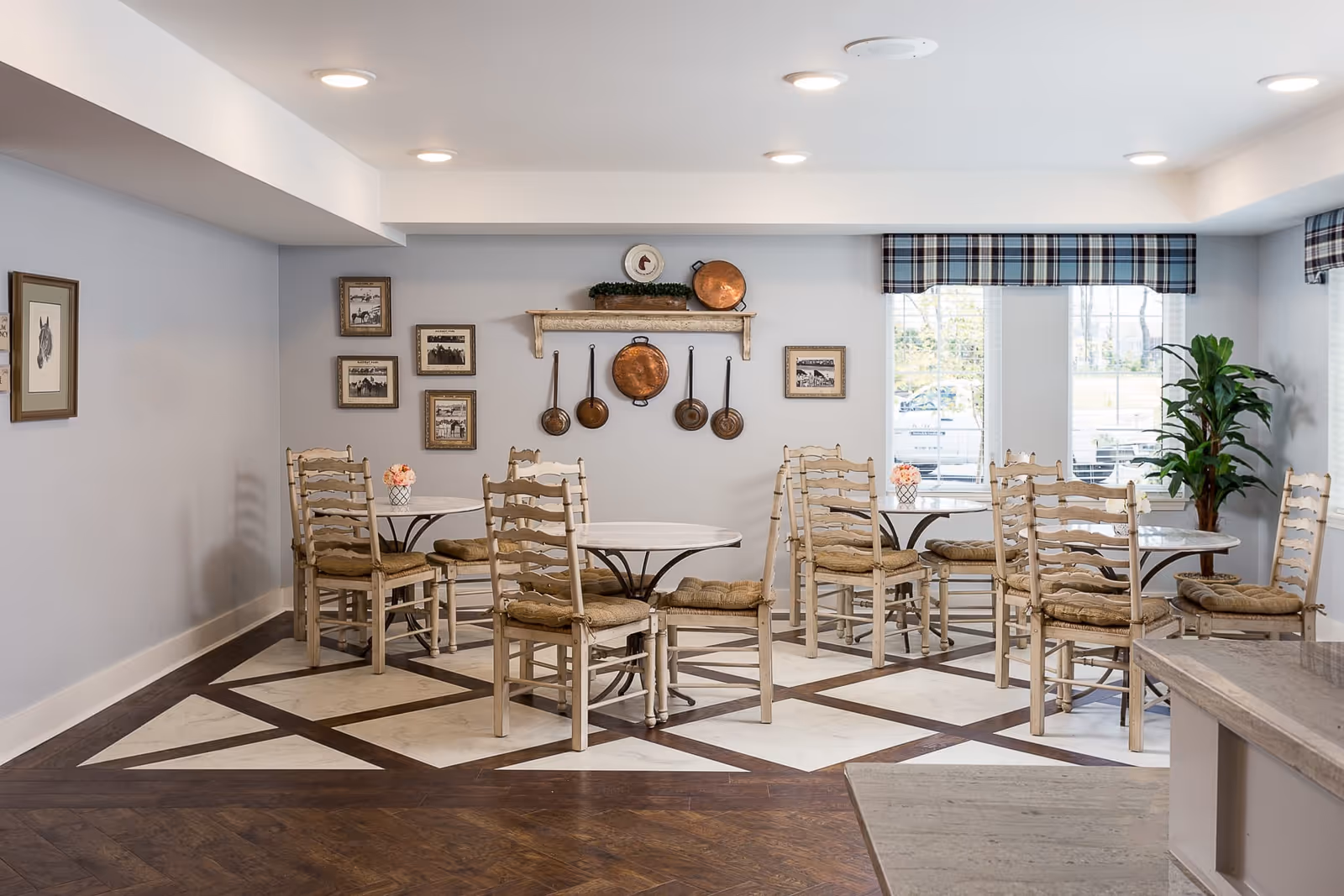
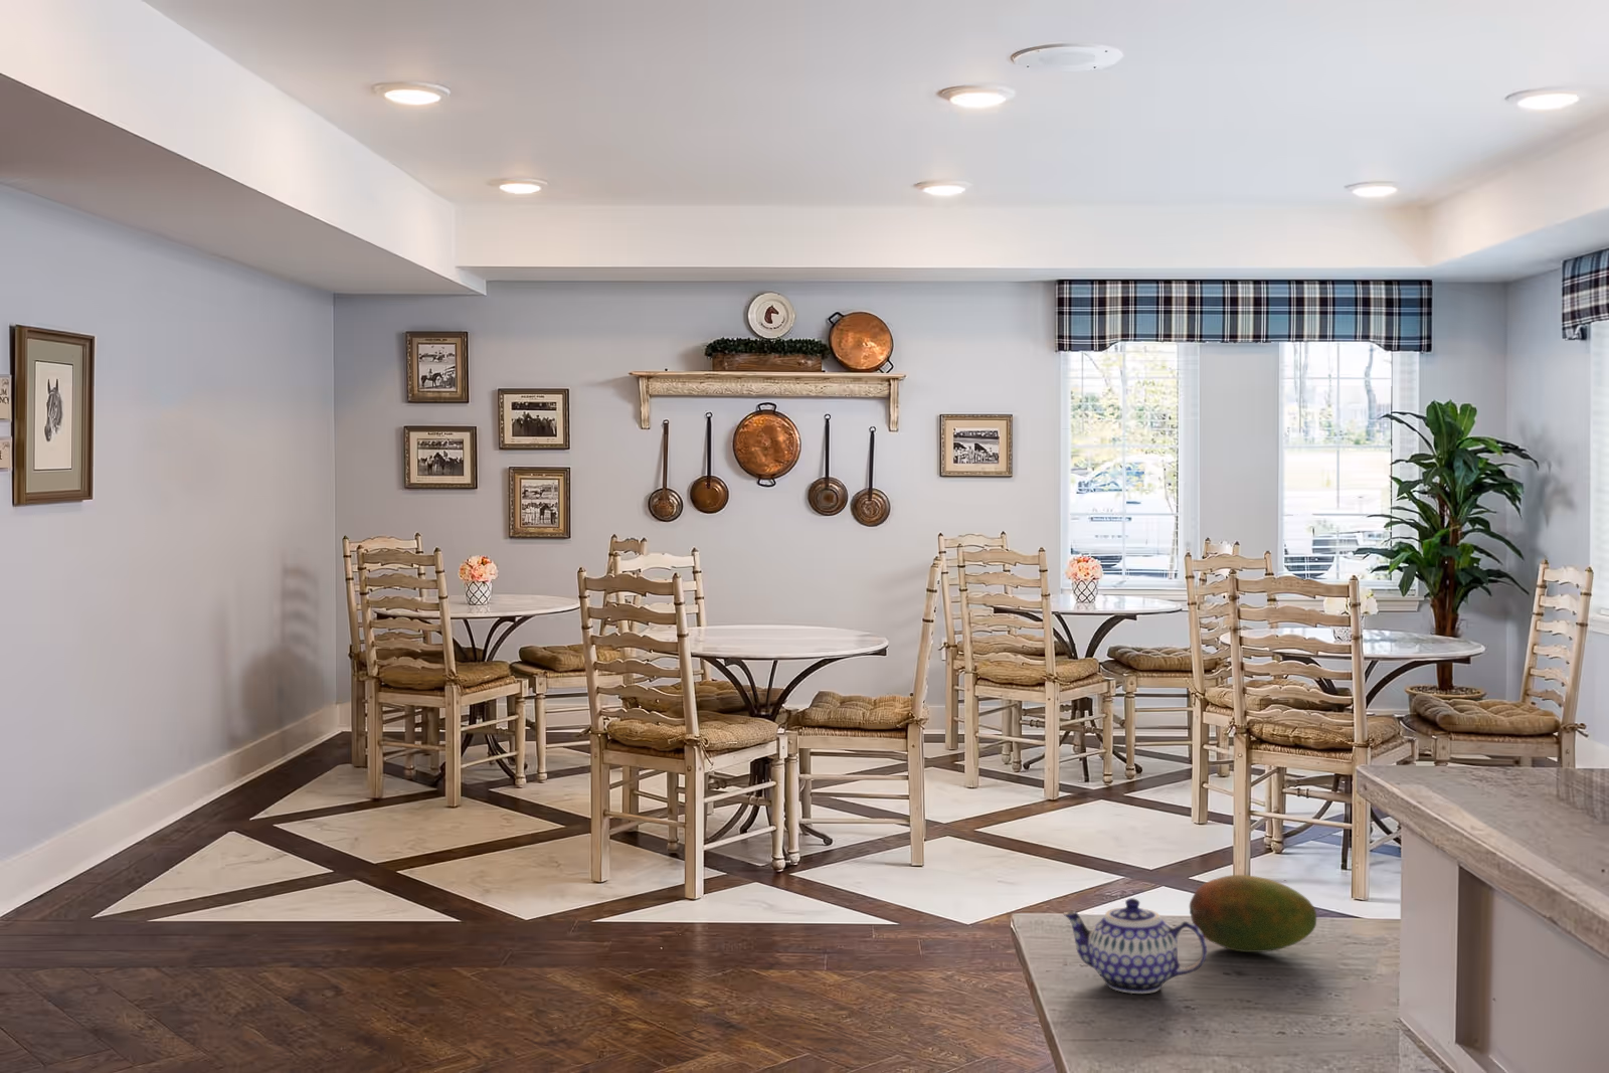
+ fruit [1189,874,1317,953]
+ teapot [1062,897,1208,995]
